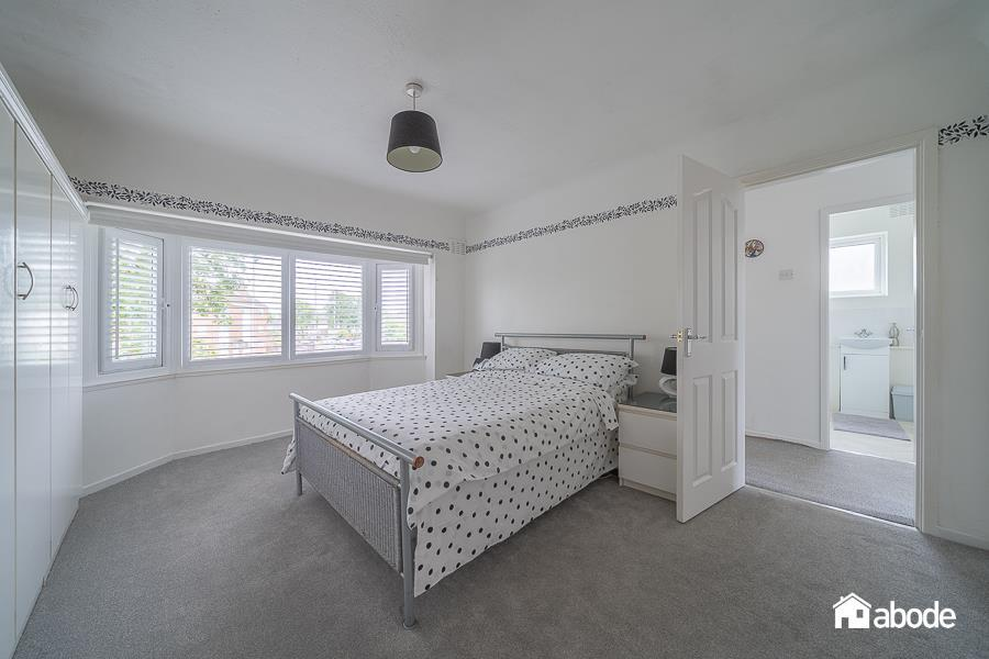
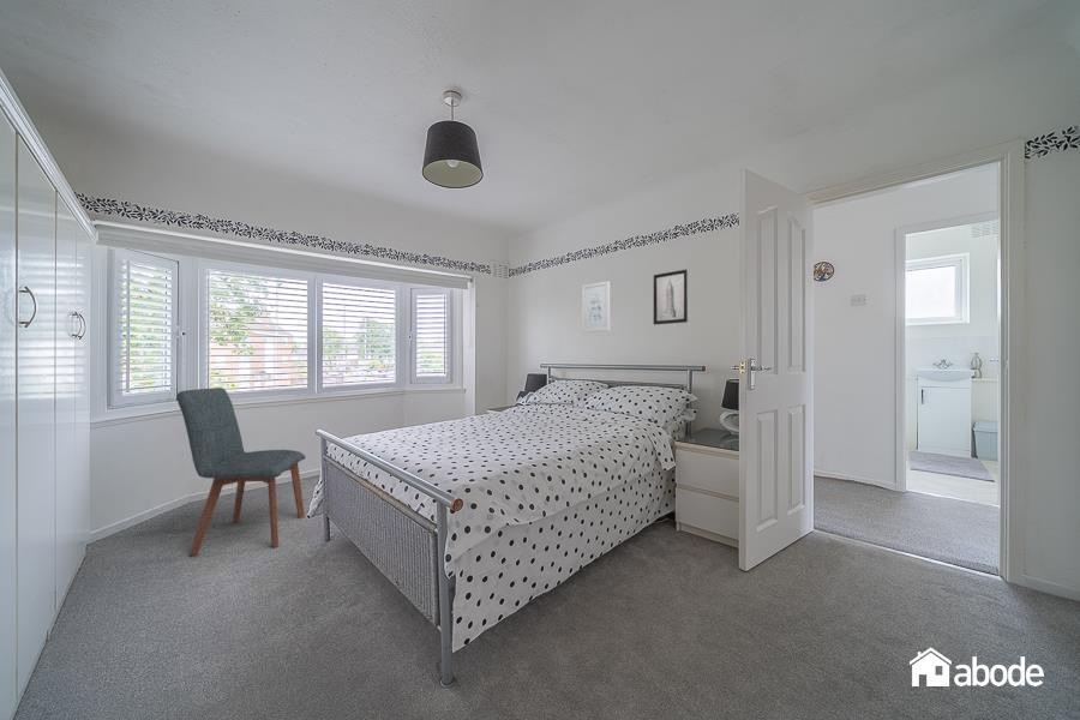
+ chair [175,386,307,557]
+ wall art [653,268,689,325]
+ wall art [581,280,611,334]
